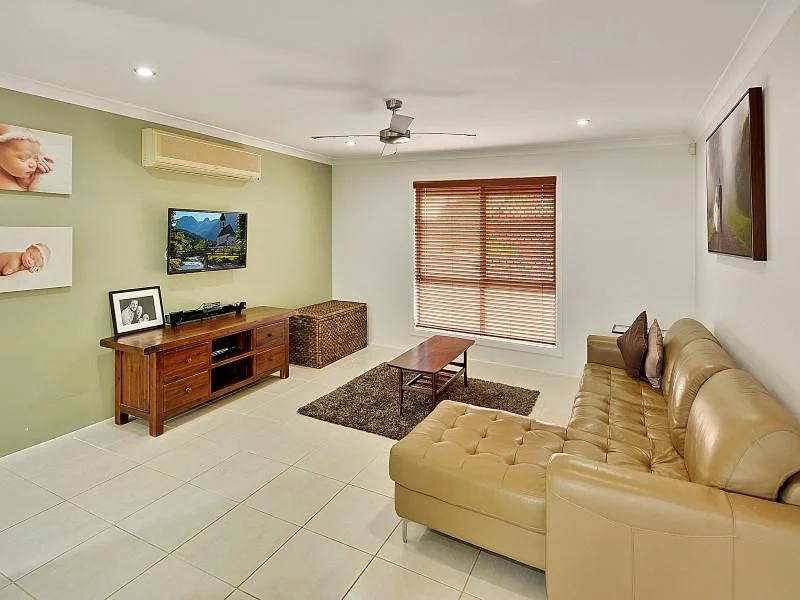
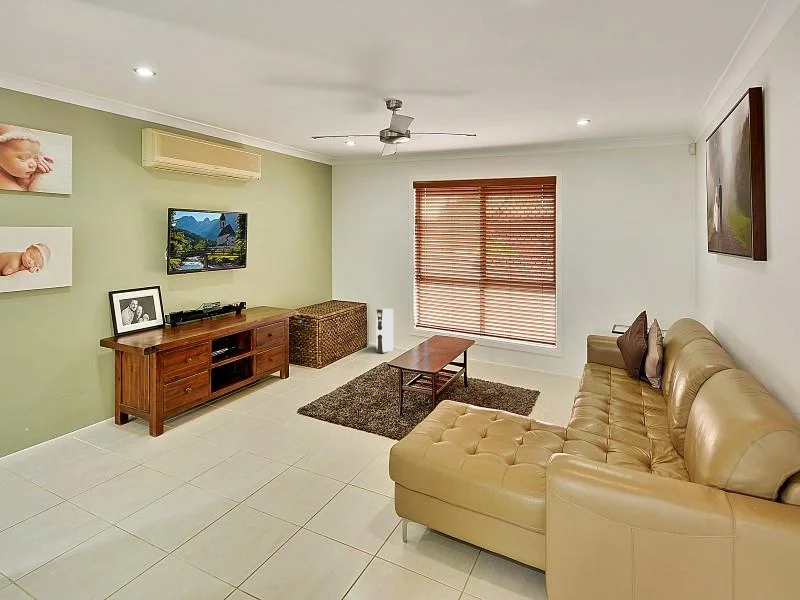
+ speaker [376,308,394,354]
